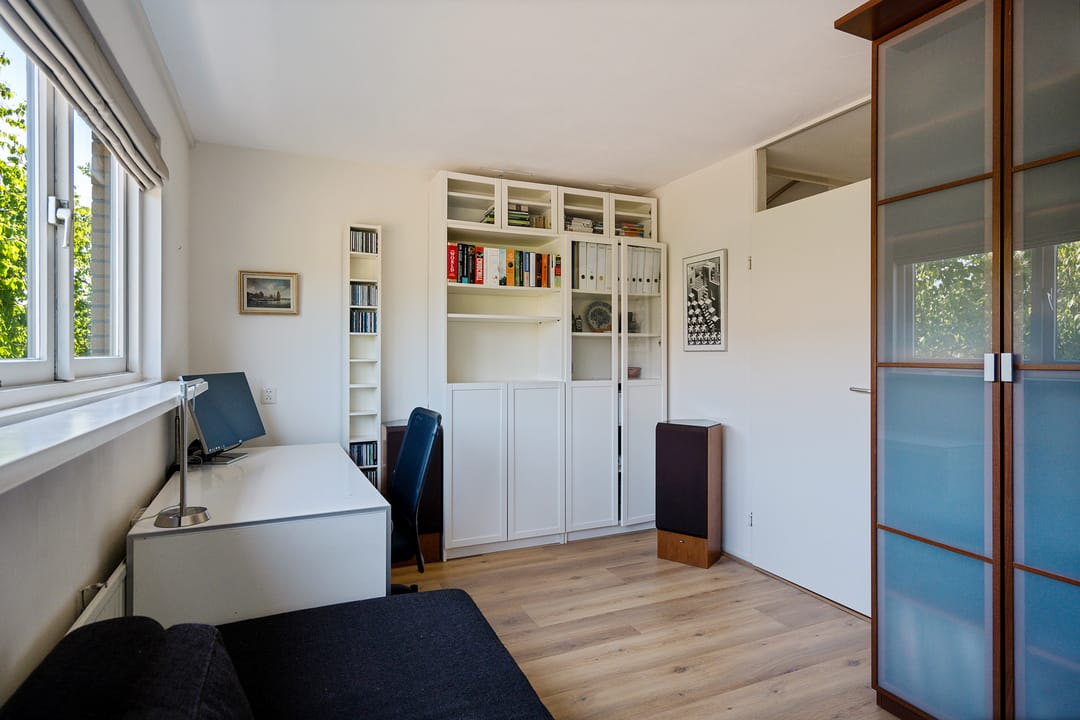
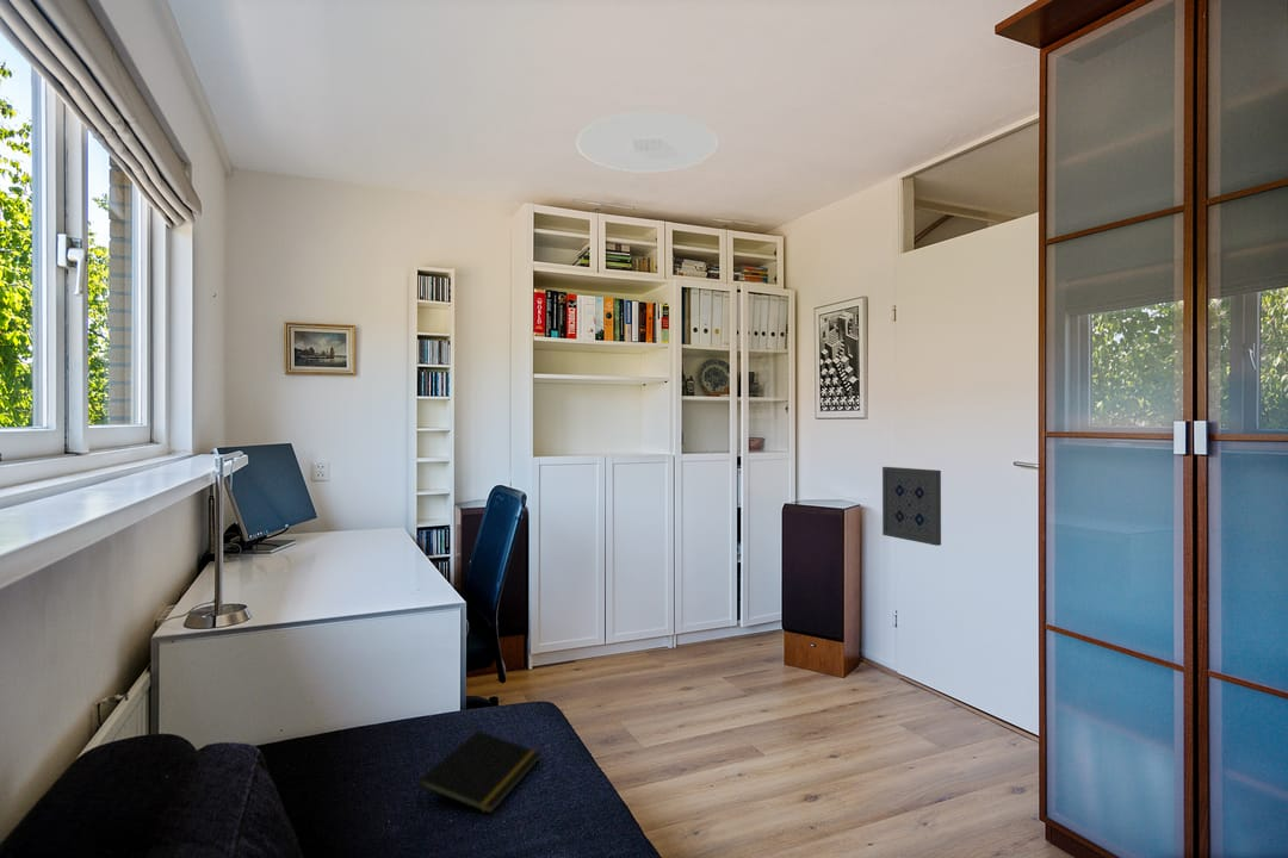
+ wall art [881,466,942,547]
+ ceiling light [575,111,719,174]
+ notepad [416,729,543,815]
